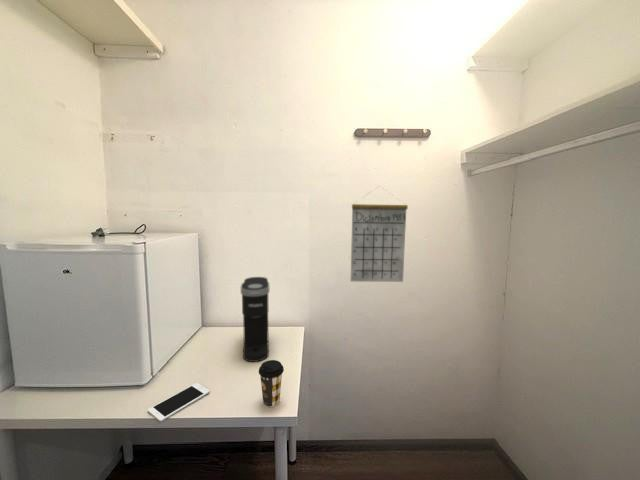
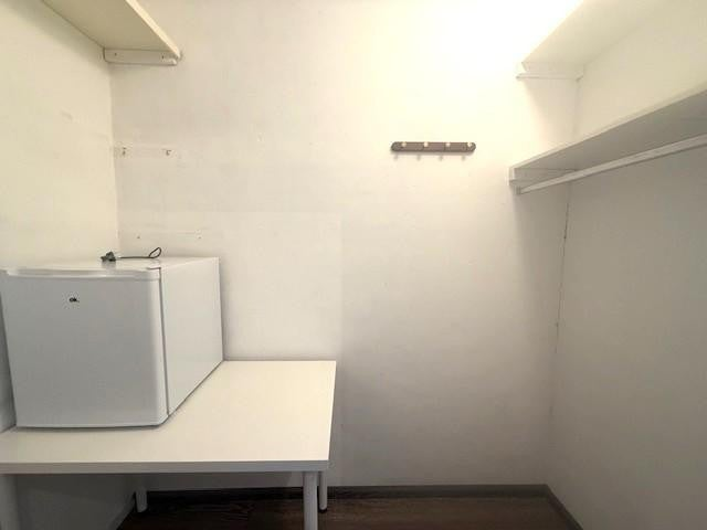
- cell phone [147,382,211,423]
- coffee maker [240,276,270,363]
- coffee cup [258,359,285,408]
- calendar [350,186,409,283]
